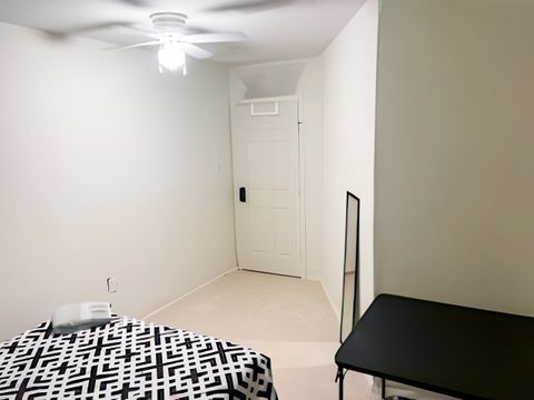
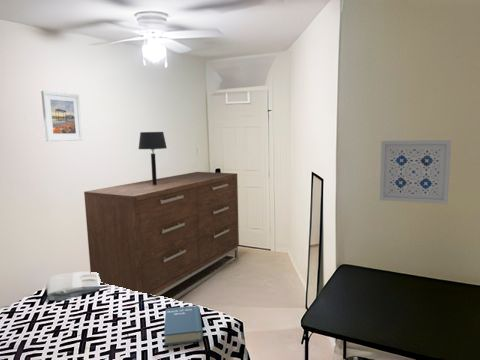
+ wall art [379,139,452,205]
+ dresser [83,171,240,308]
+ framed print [40,90,83,142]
+ book [163,305,204,347]
+ table lamp [138,131,168,185]
